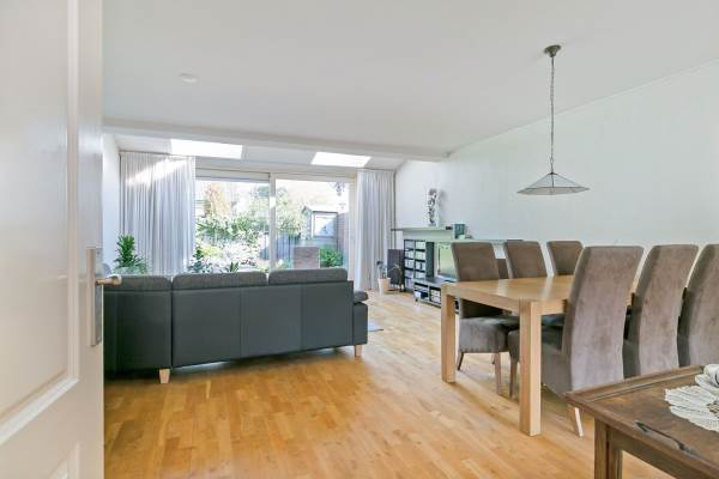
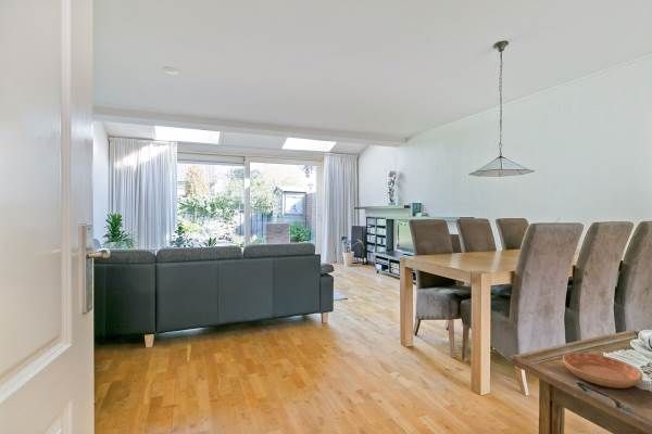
+ saucer [562,352,643,390]
